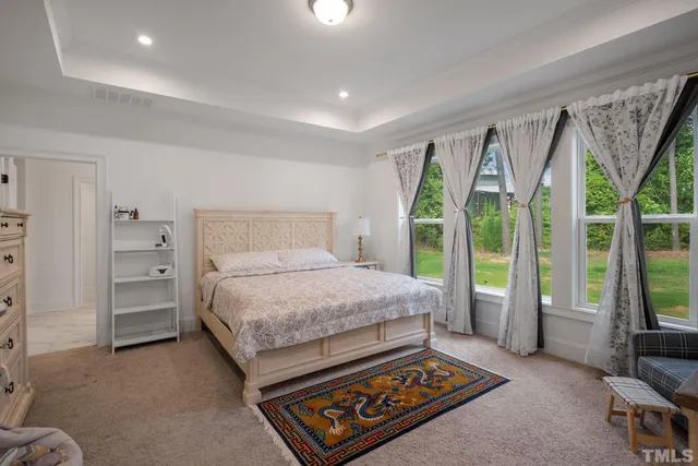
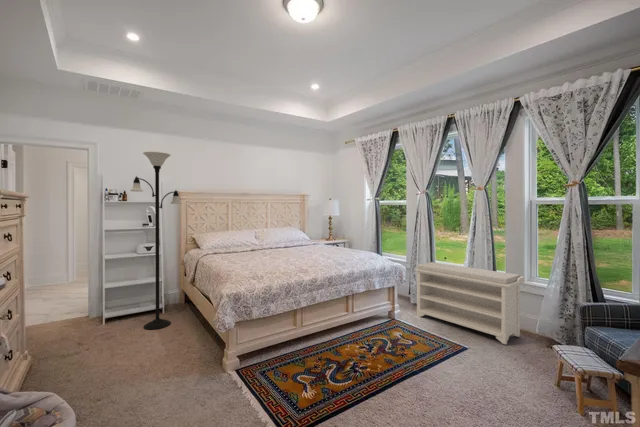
+ bench [413,261,525,345]
+ floor lamp [129,150,183,330]
